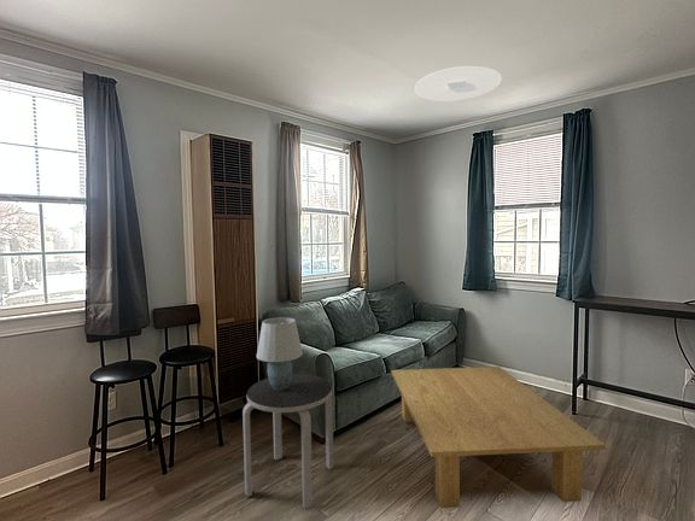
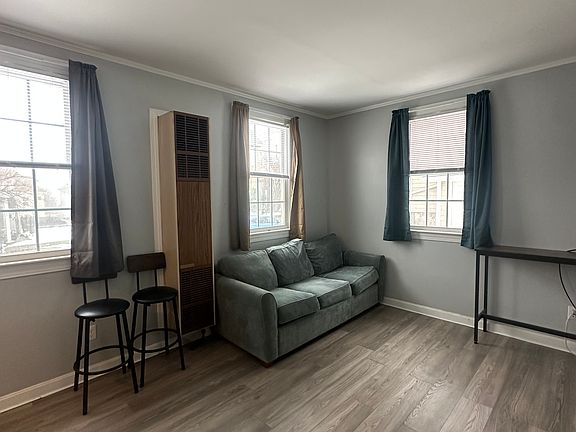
- table lamp [256,316,304,391]
- side table [241,373,334,510]
- coffee table [390,365,607,509]
- ceiling light [413,65,503,103]
